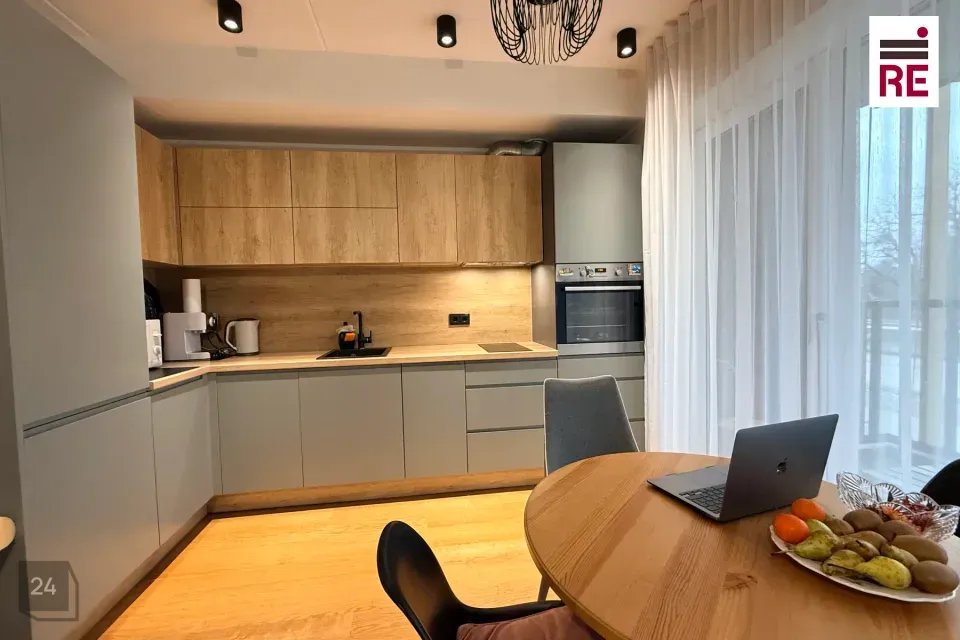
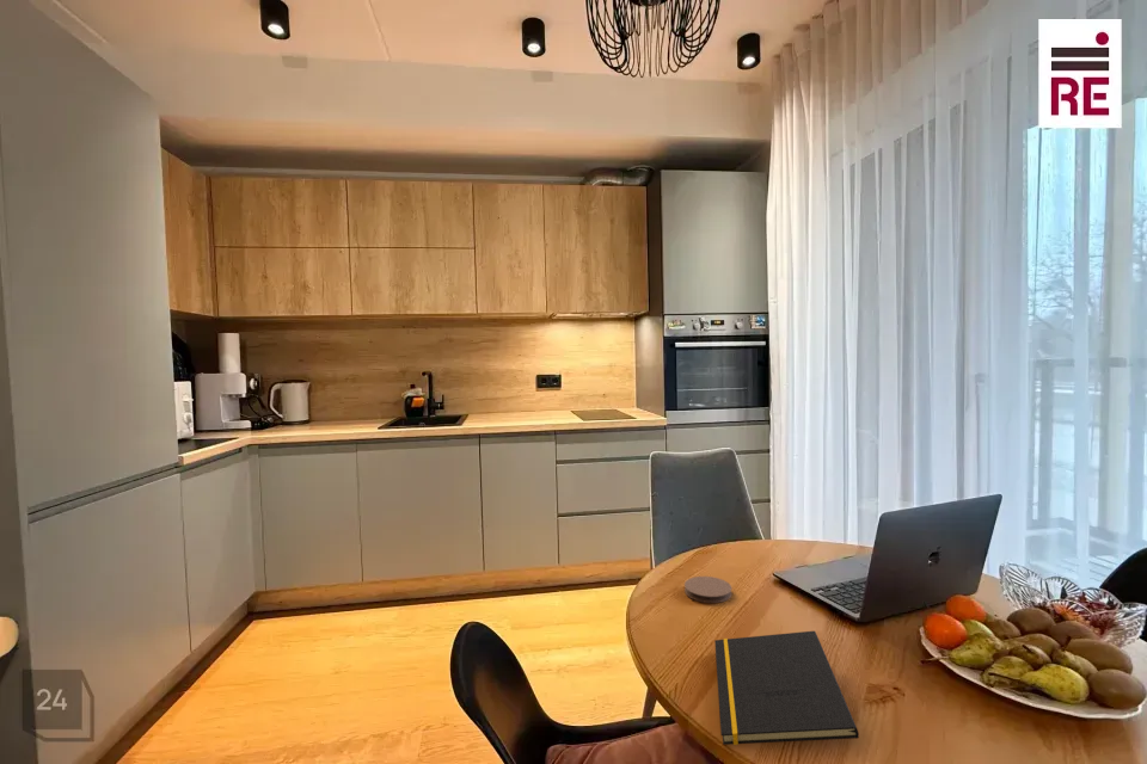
+ coaster [683,575,732,604]
+ notepad [713,630,860,746]
